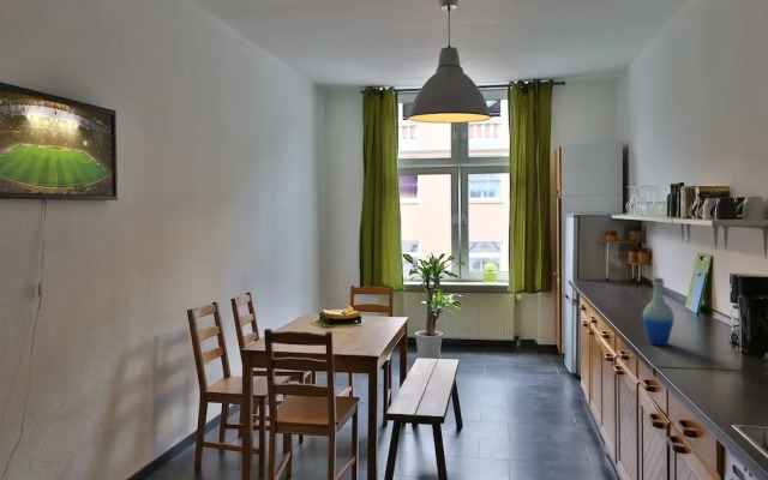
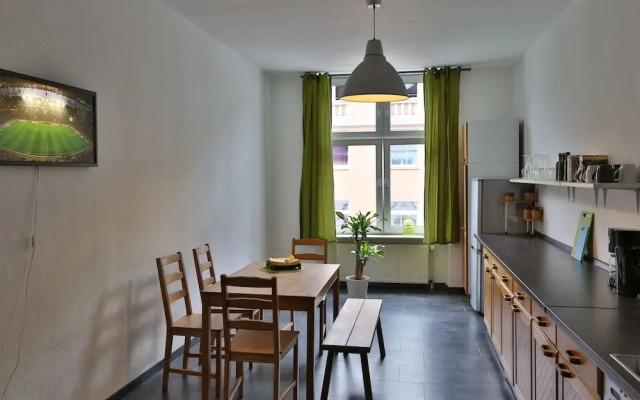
- bottle [642,276,676,347]
